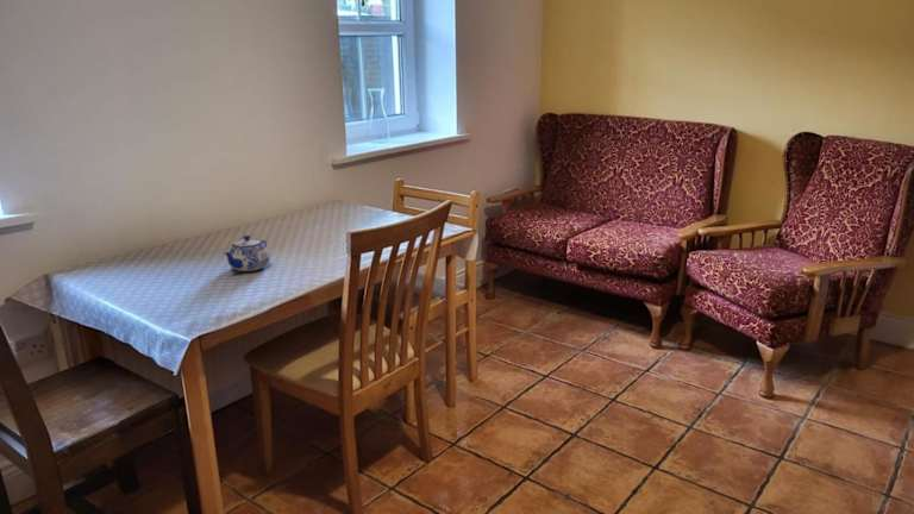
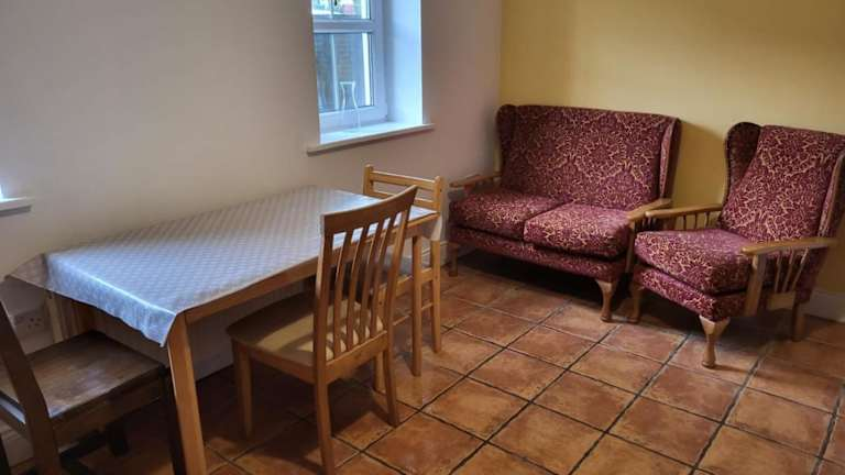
- teapot [224,234,271,272]
